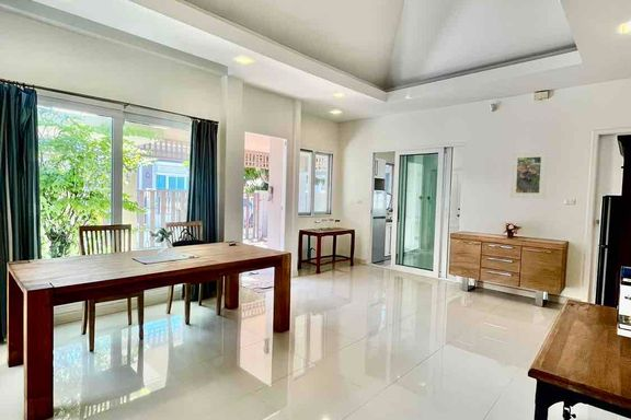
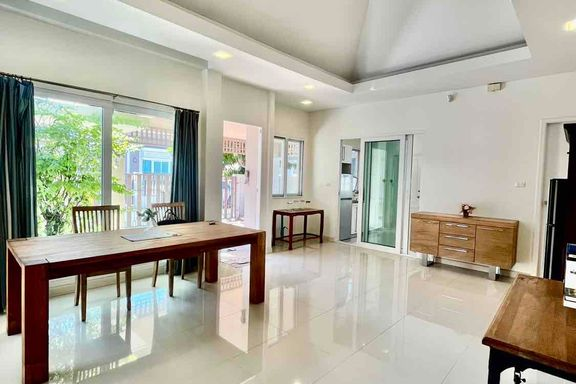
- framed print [509,151,549,199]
